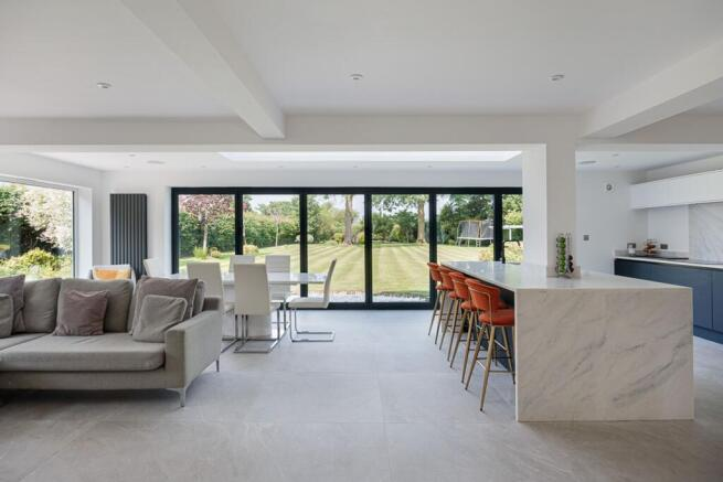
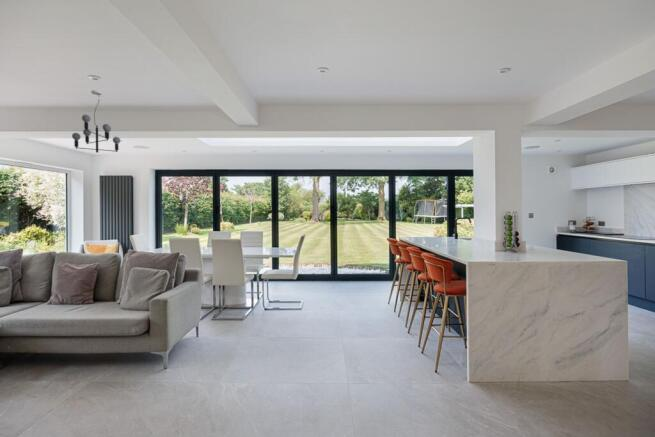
+ chandelier [71,89,121,154]
